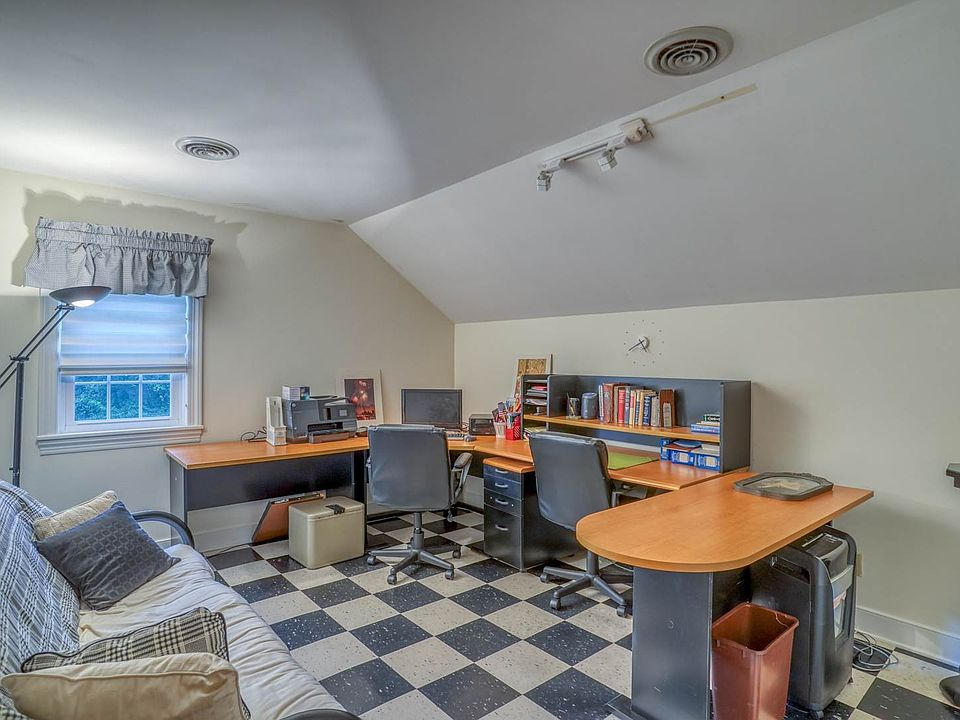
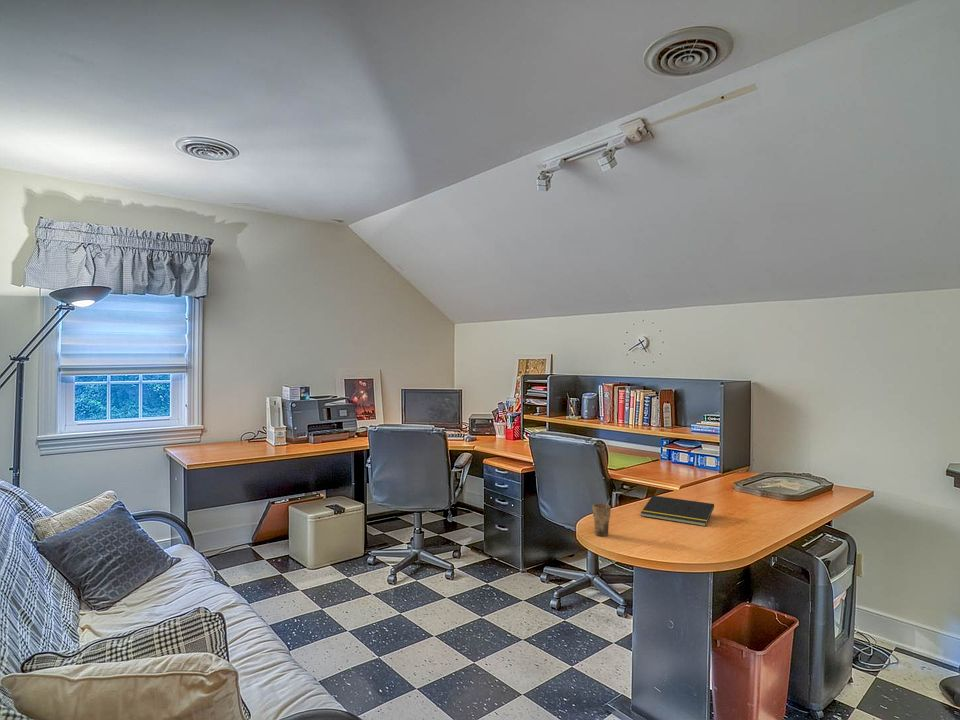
+ notepad [640,495,715,527]
+ cup [592,497,612,537]
